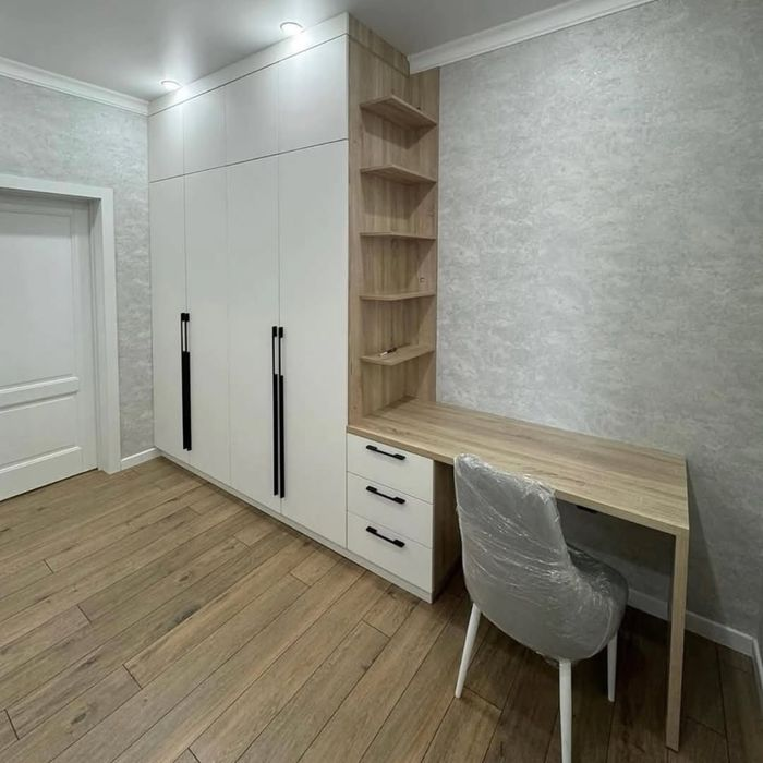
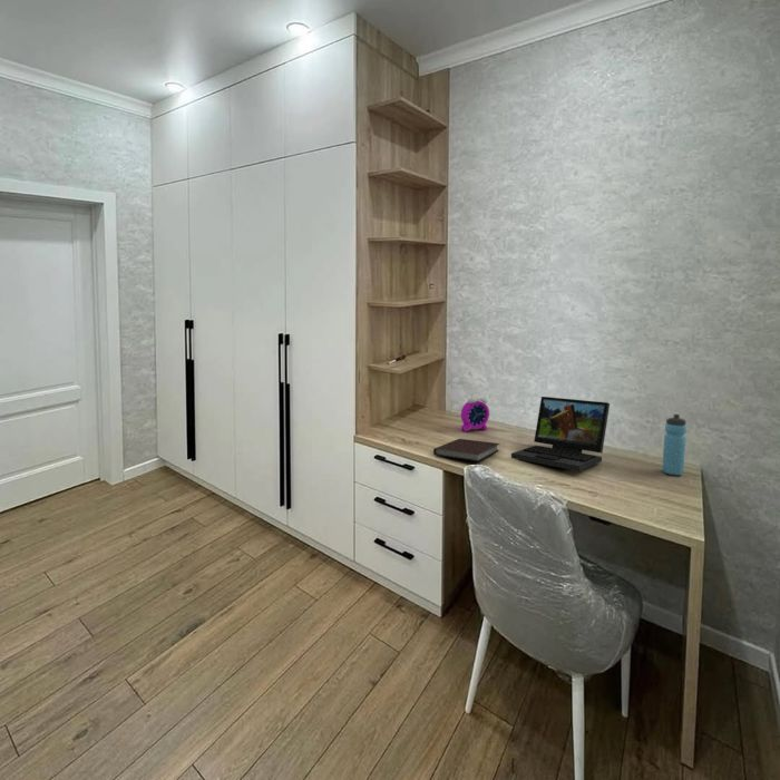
+ notebook [432,438,500,462]
+ alarm clock [459,391,490,432]
+ laptop [510,396,611,472]
+ water bottle [661,413,688,476]
